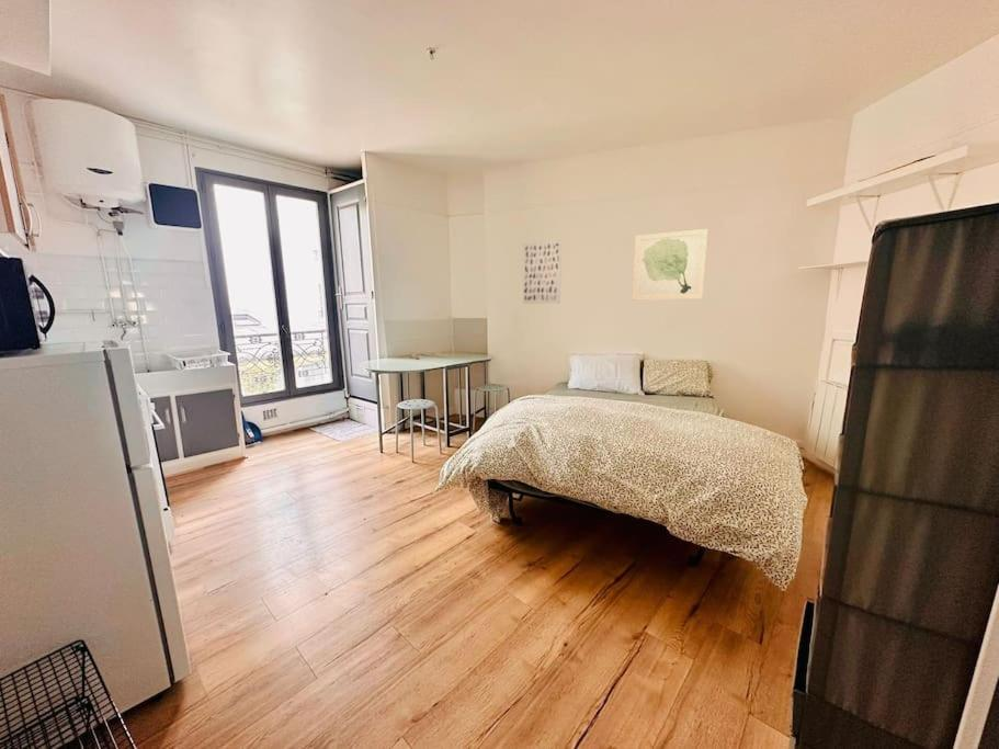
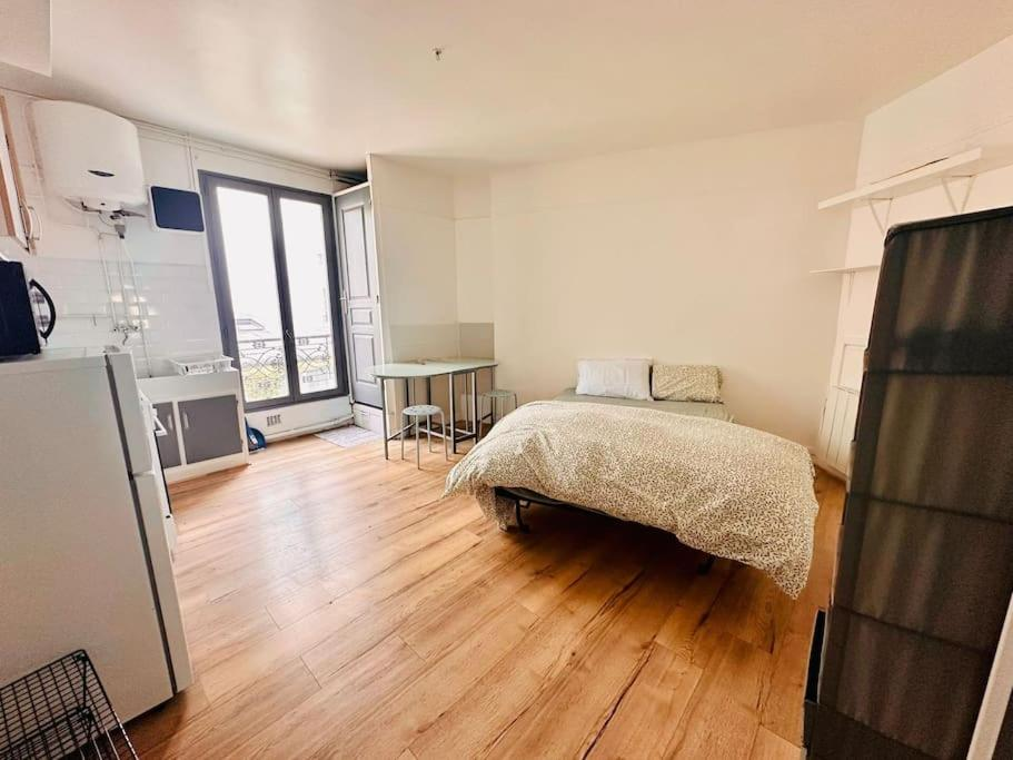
- wall art [632,228,708,302]
- wall art [522,240,563,305]
